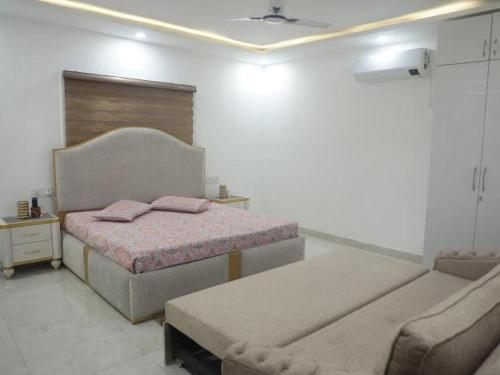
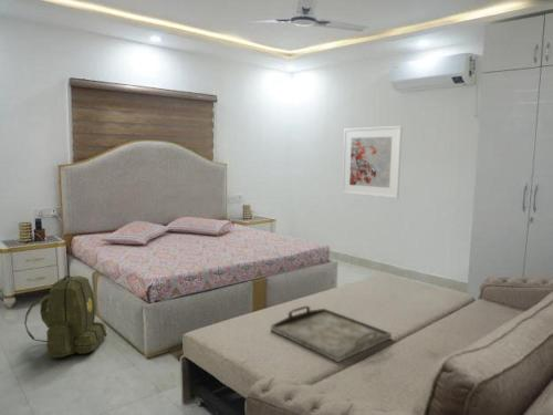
+ serving tray [270,305,393,363]
+ backpack [23,274,108,359]
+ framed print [341,125,404,199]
